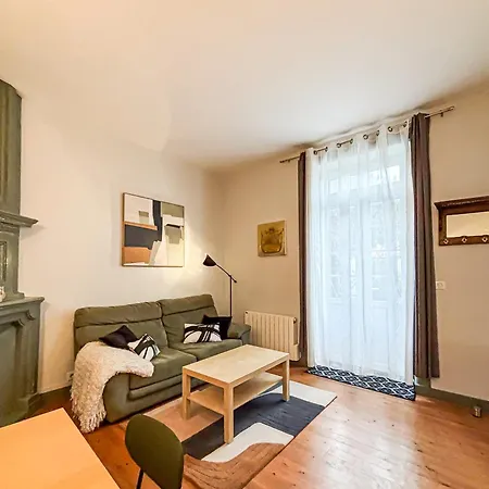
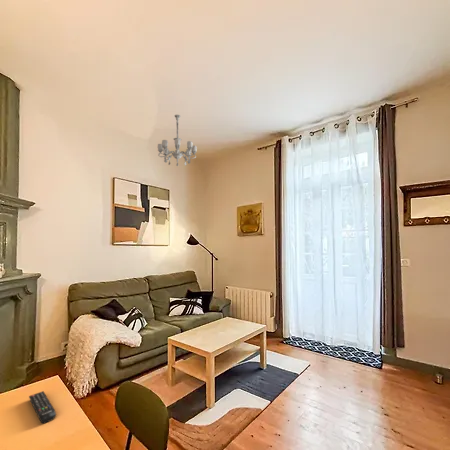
+ remote control [28,390,57,424]
+ chandelier [157,114,198,167]
